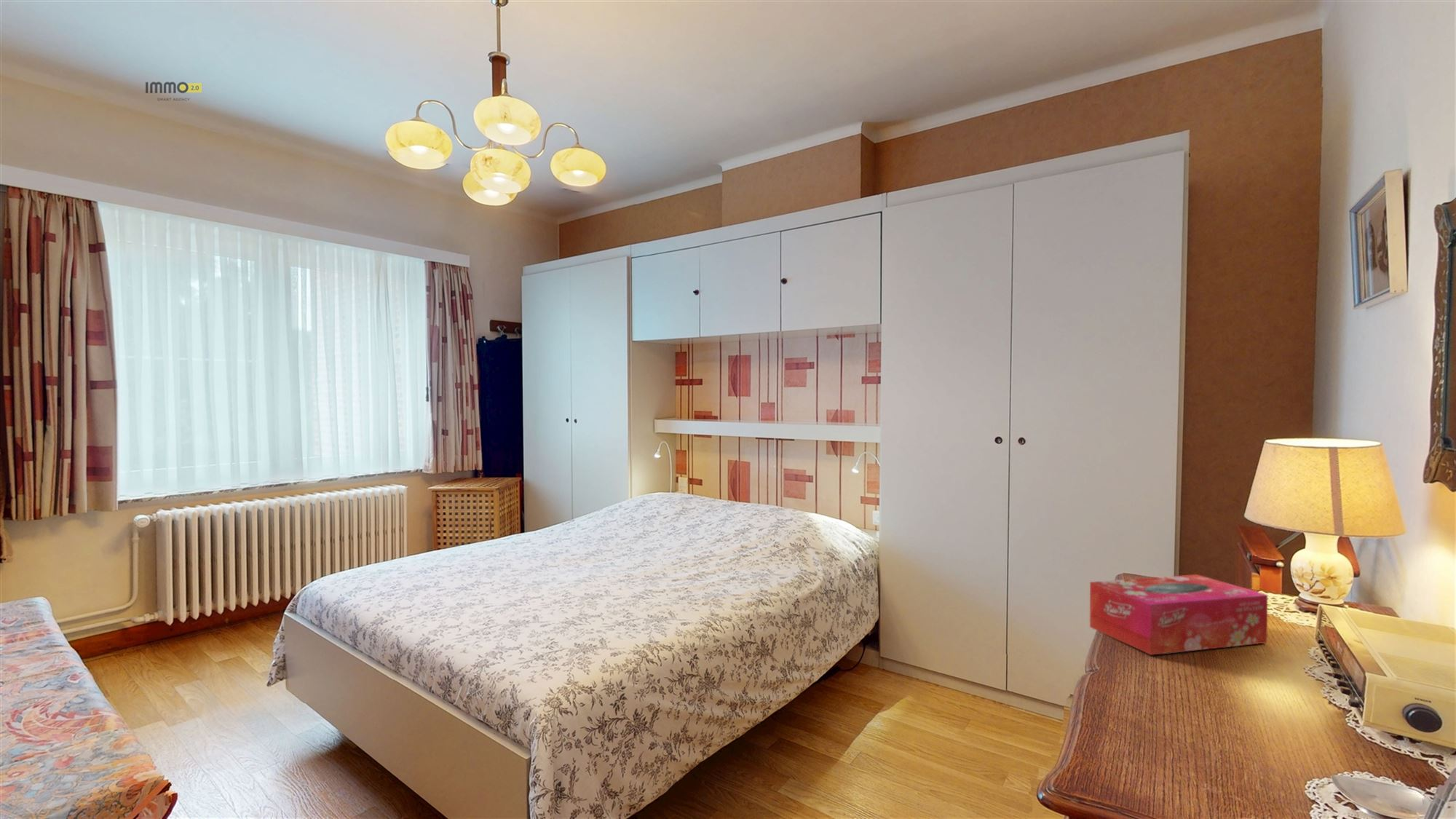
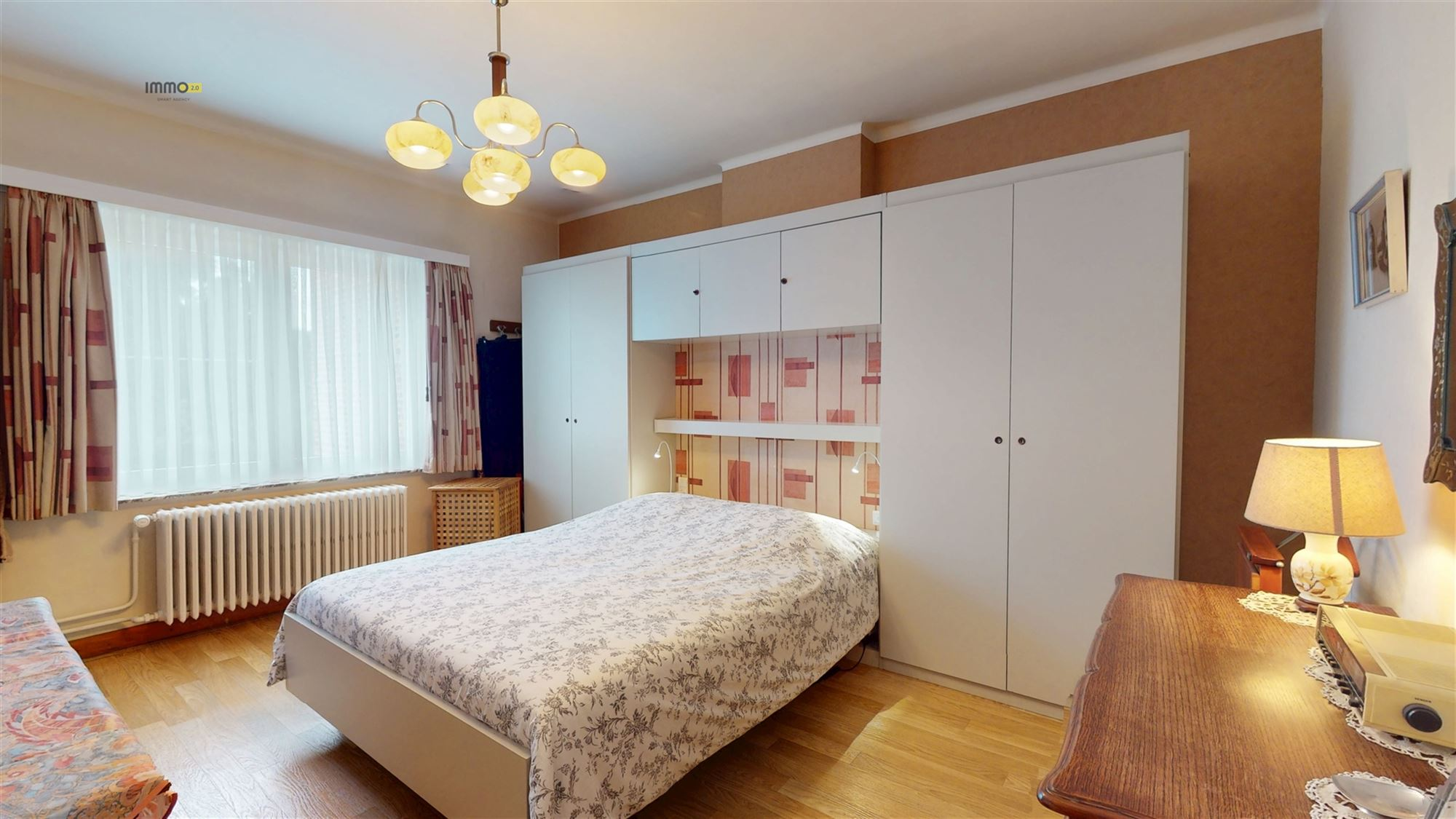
- tissue box [1089,574,1268,656]
